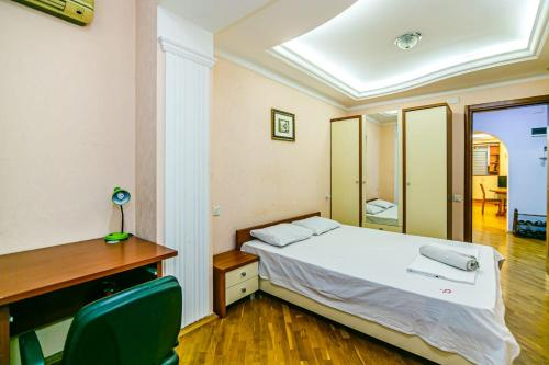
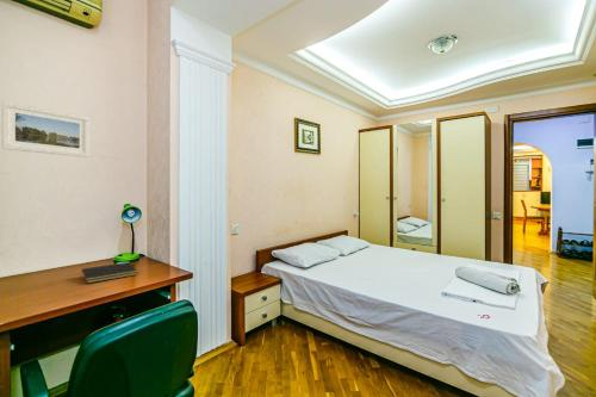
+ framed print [1,100,91,159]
+ notepad [79,261,138,285]
